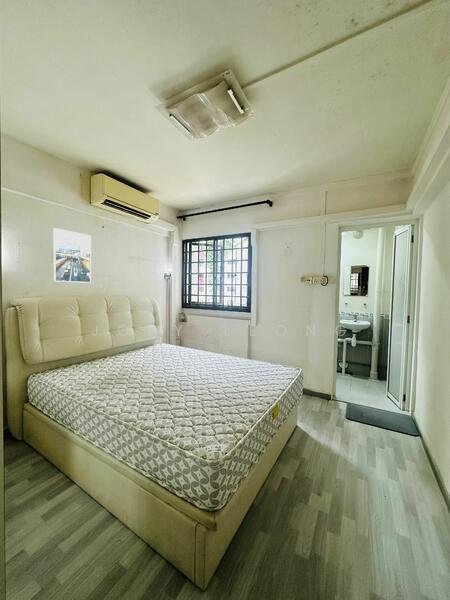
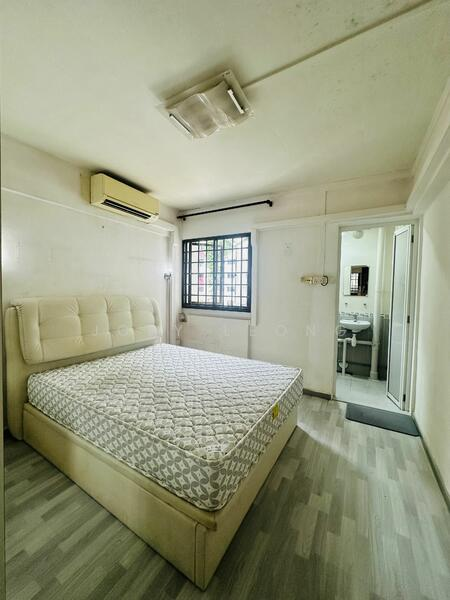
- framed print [52,227,92,284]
